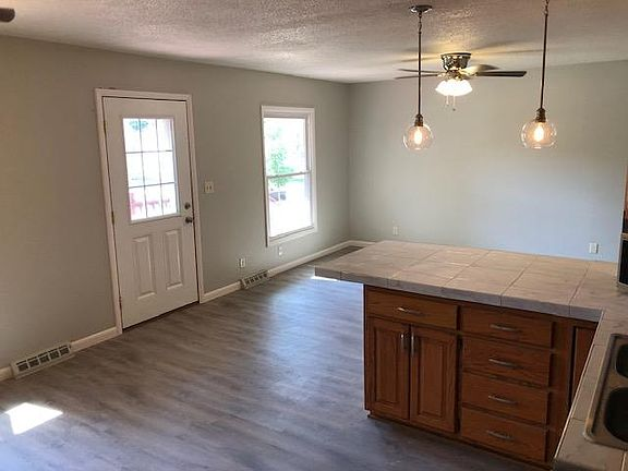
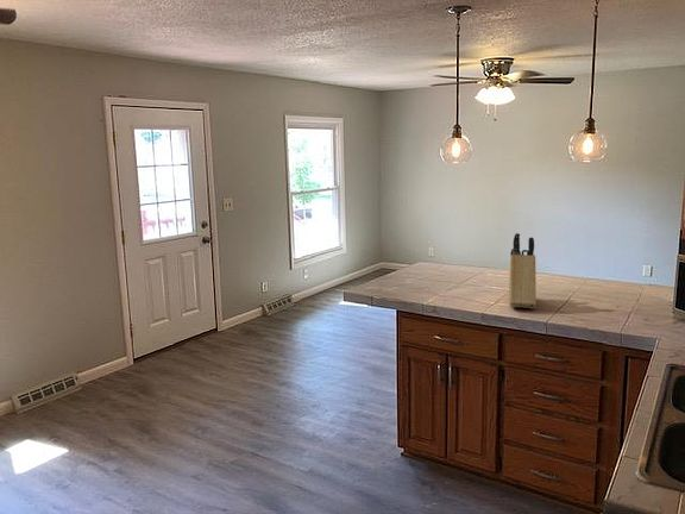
+ knife block [508,232,538,309]
